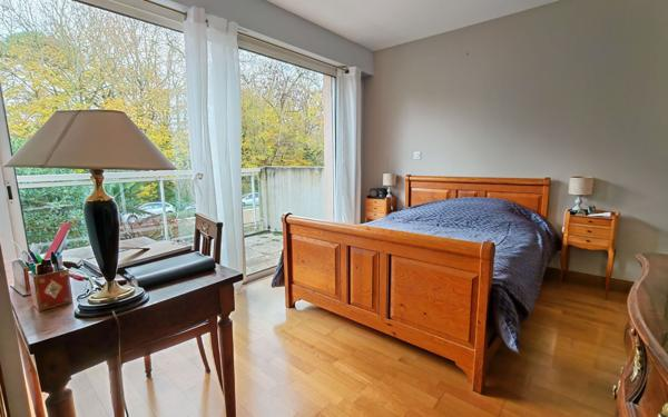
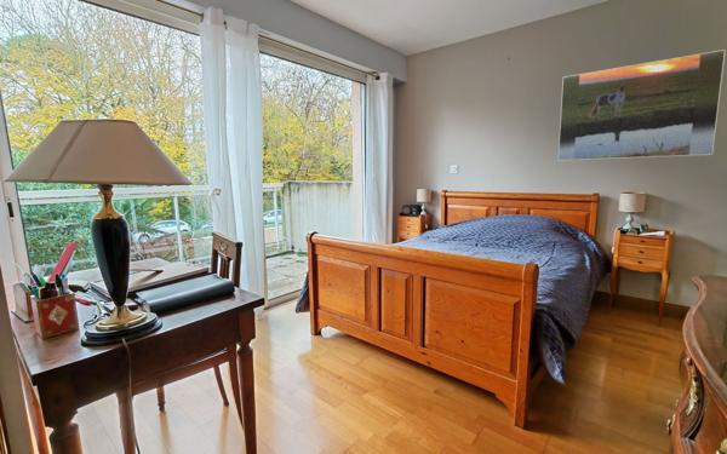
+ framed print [556,48,727,162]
